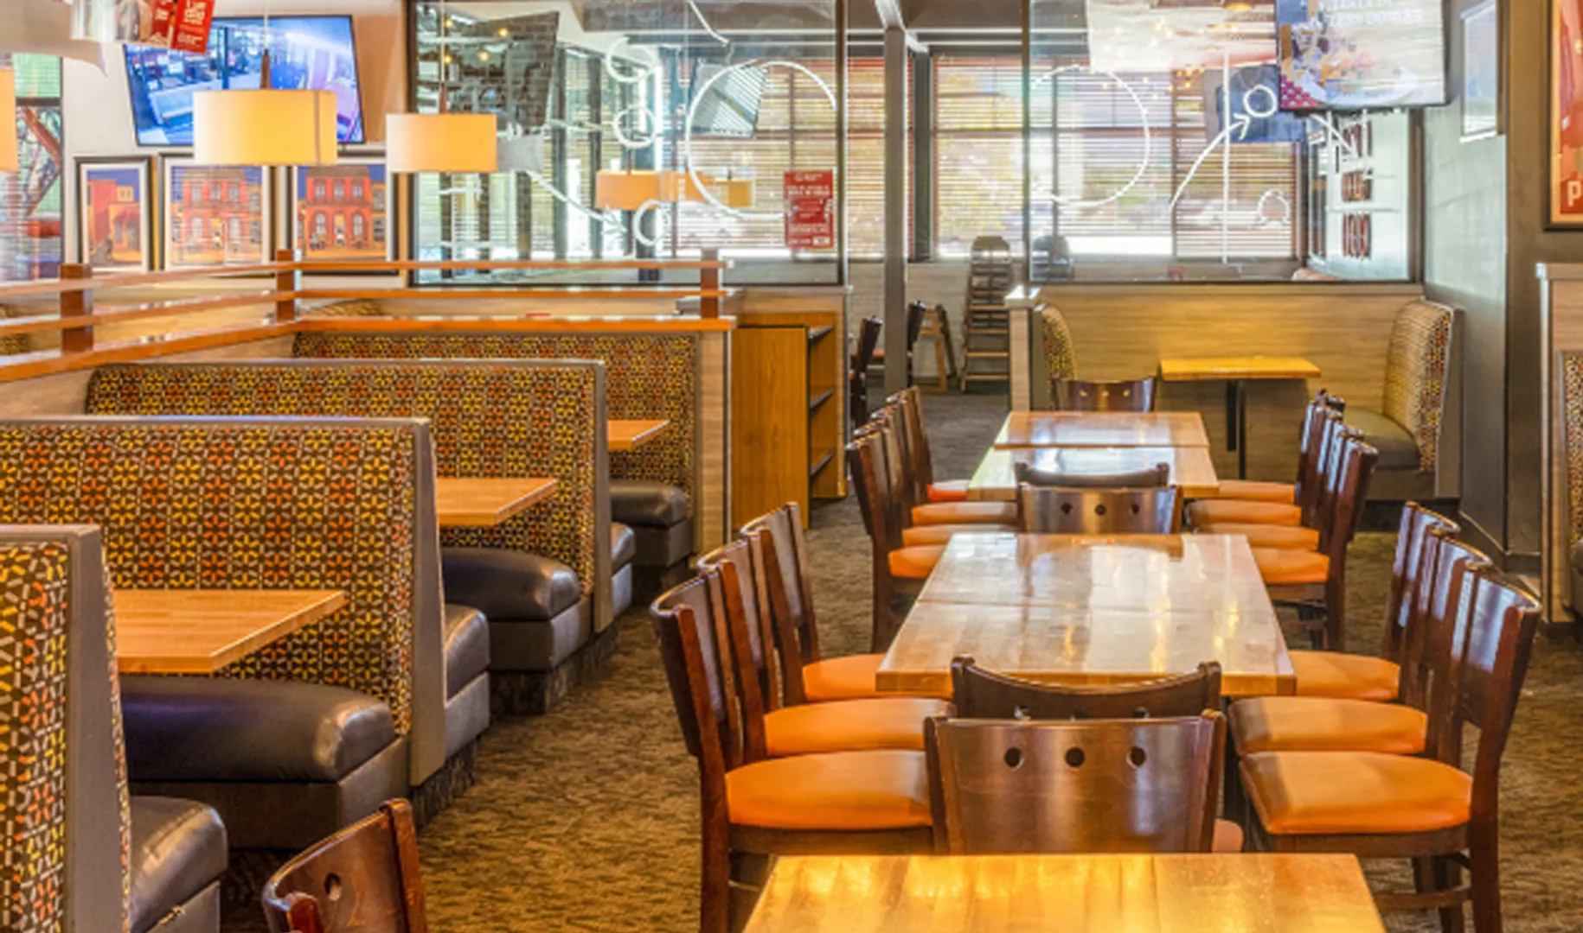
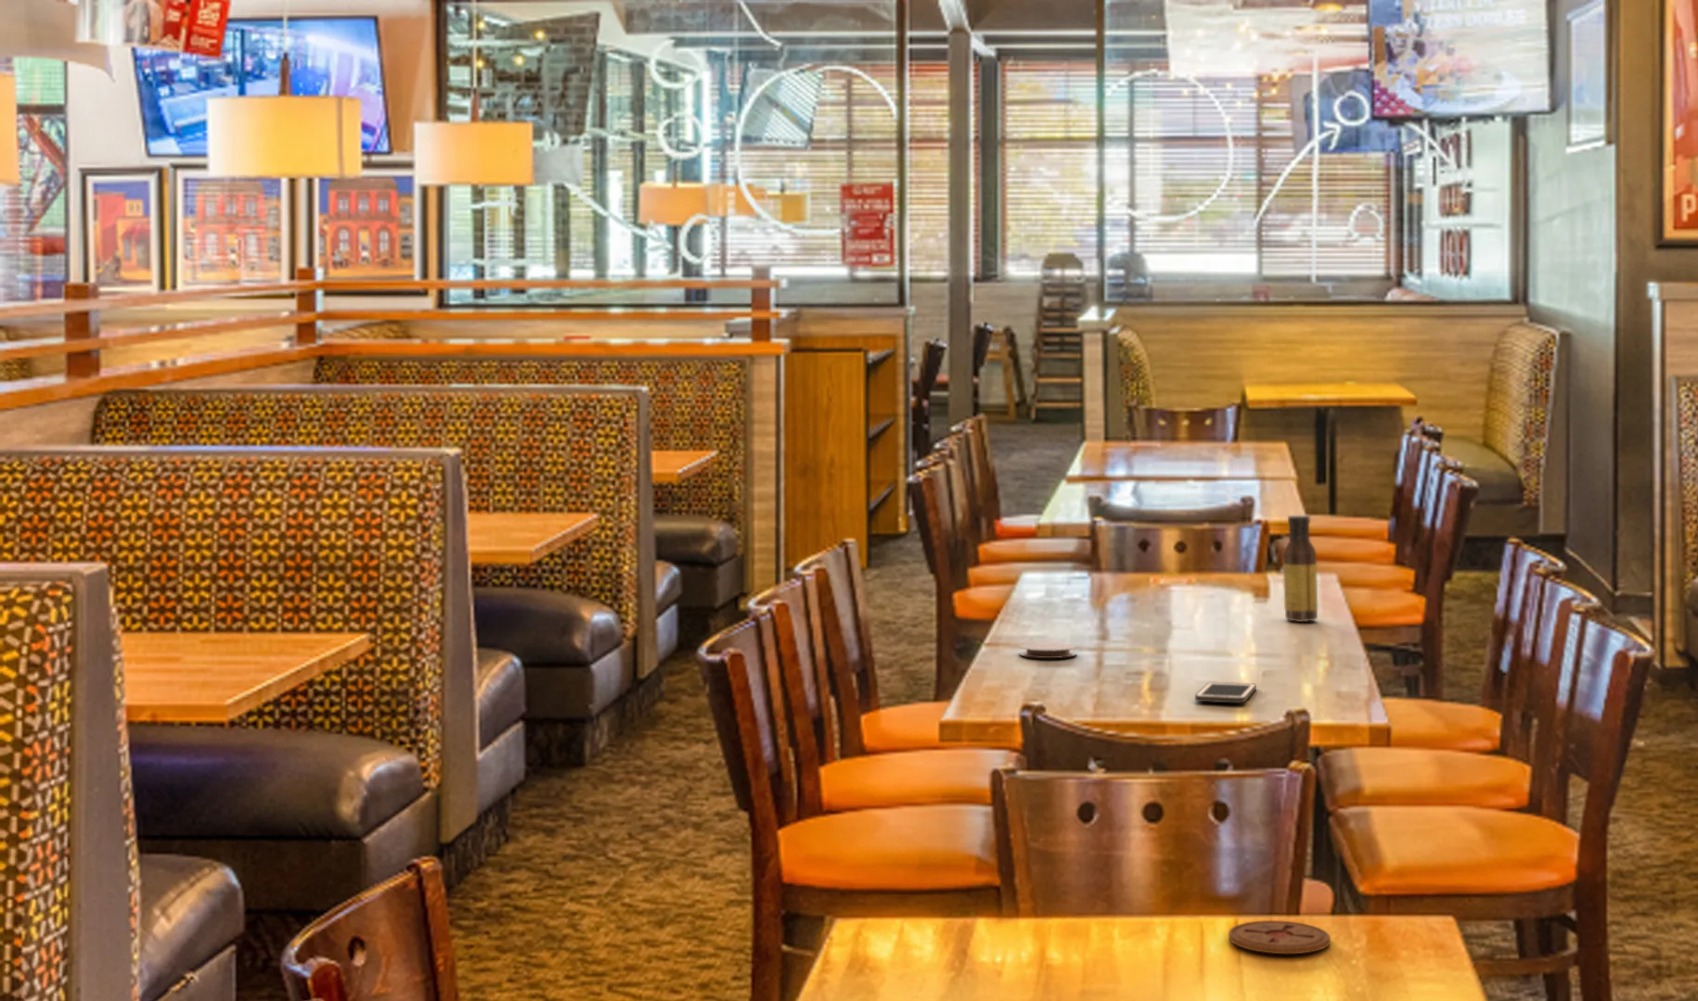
+ sauce bottle [1282,515,1319,623]
+ cell phone [1194,682,1257,704]
+ coaster [1018,641,1077,659]
+ coaster [1227,920,1332,955]
